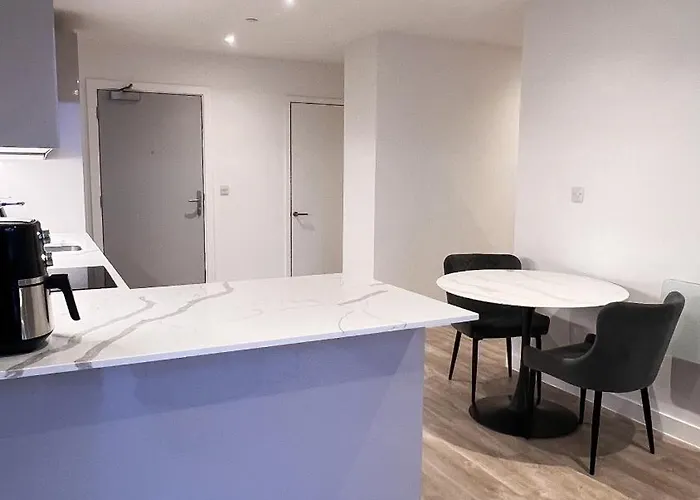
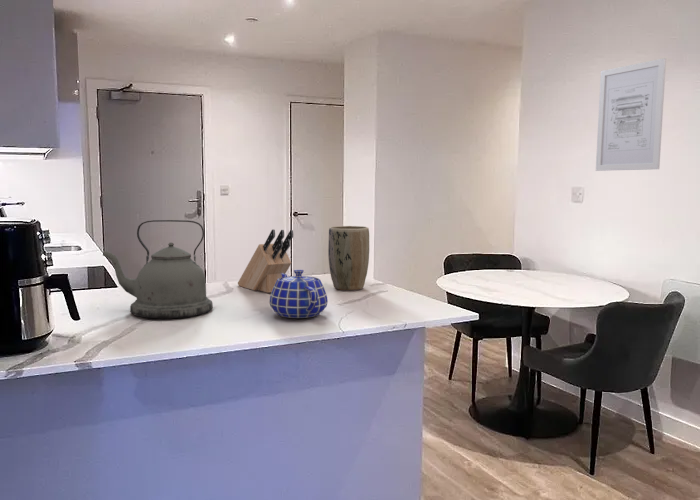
+ knife block [237,228,294,294]
+ wall art [595,57,667,172]
+ kettle [102,219,214,319]
+ plant pot [327,225,370,291]
+ teapot [268,269,329,319]
